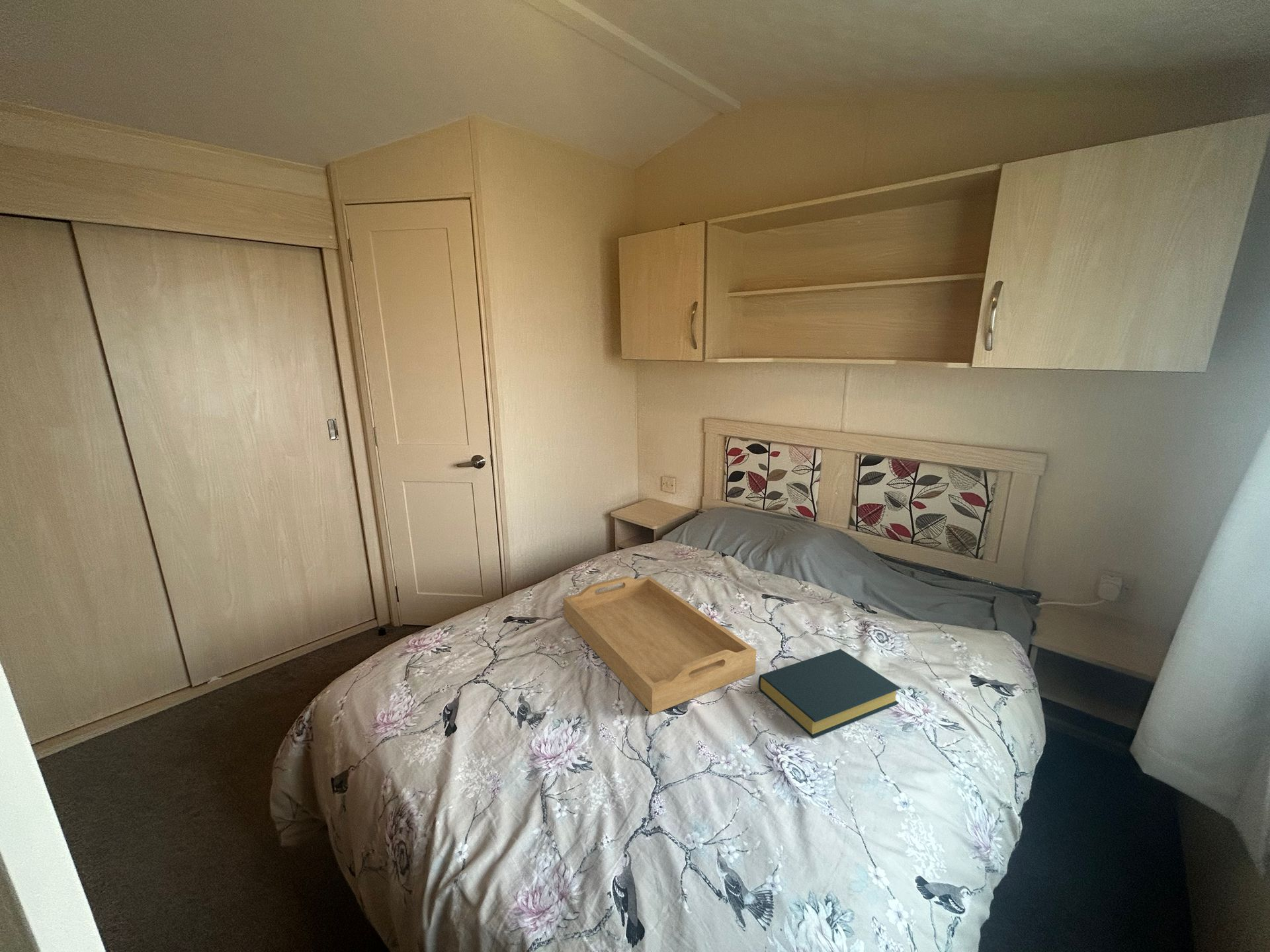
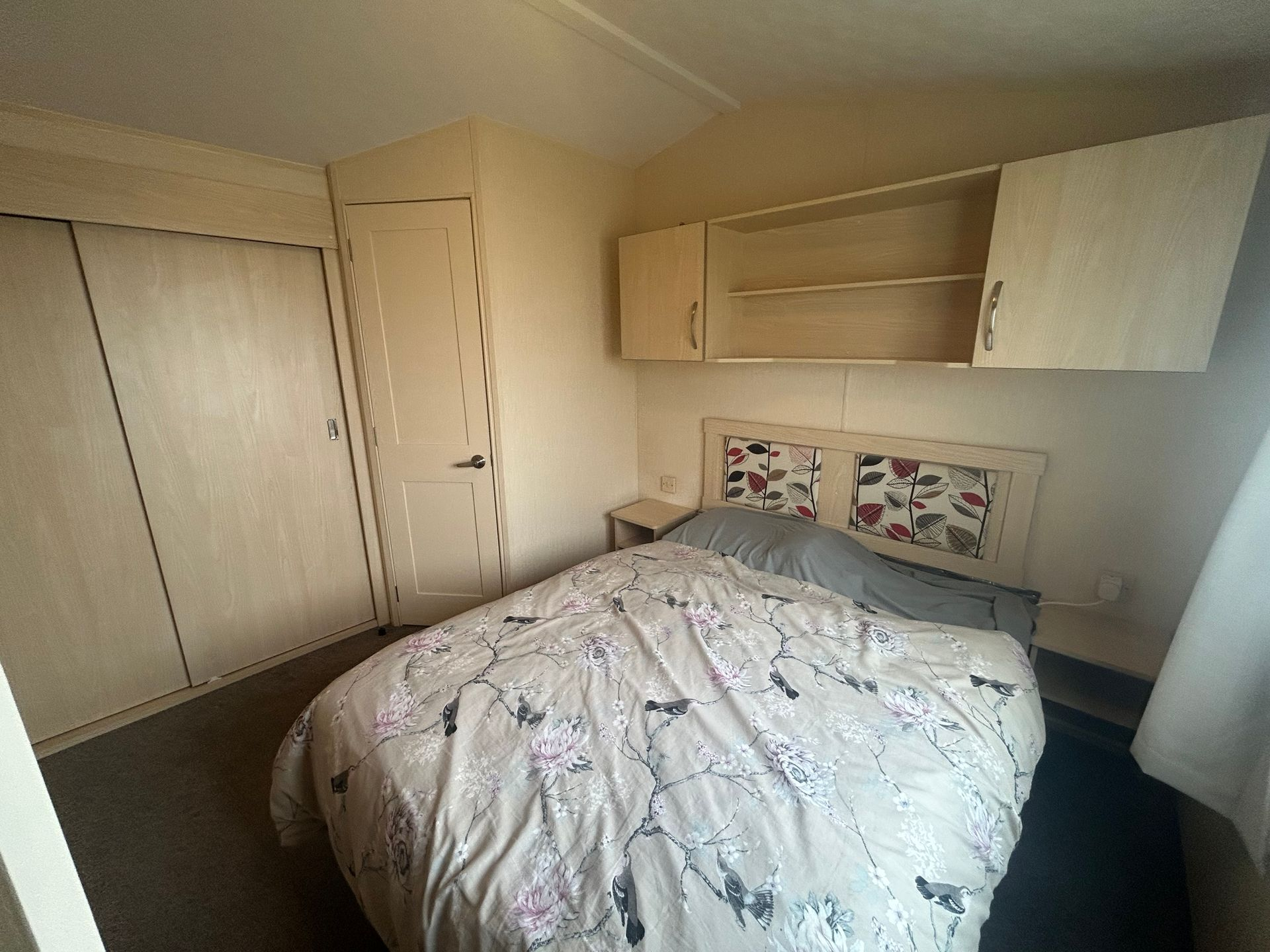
- hardback book [758,649,902,738]
- serving tray [563,576,757,715]
